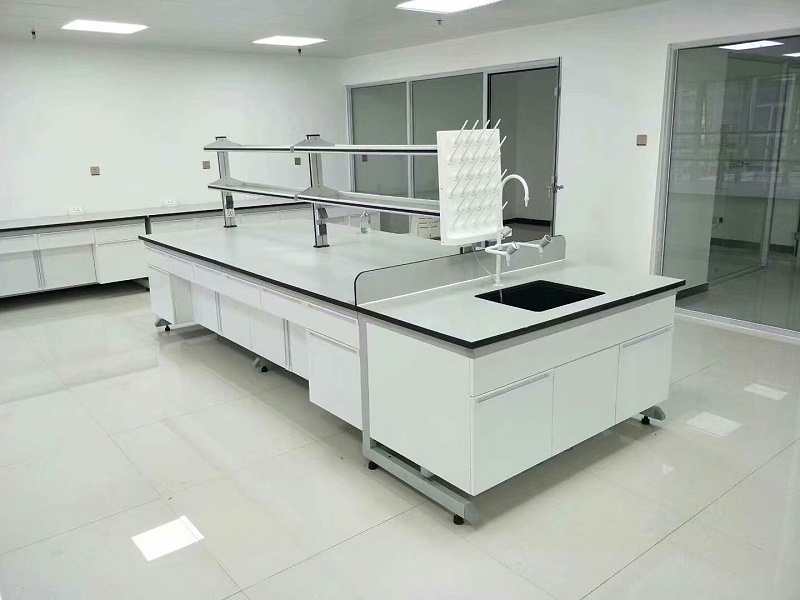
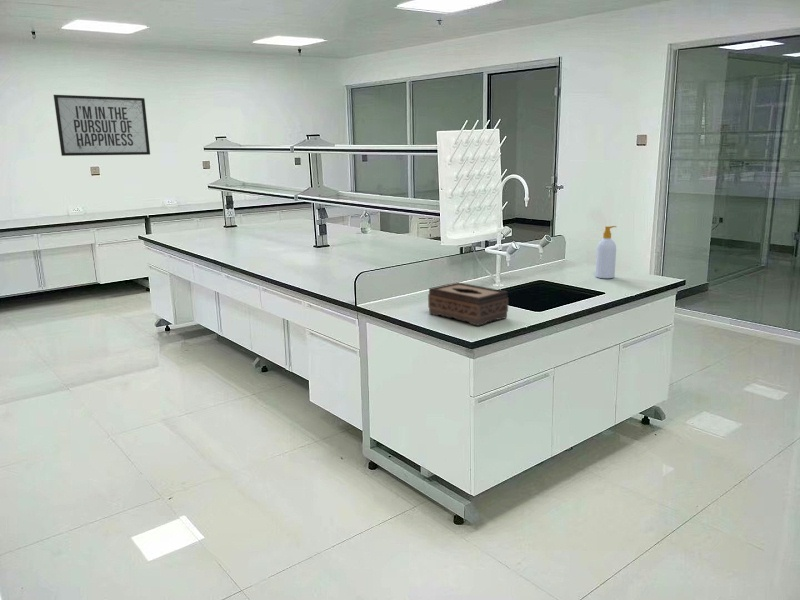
+ mirror [53,94,151,157]
+ soap bottle [594,225,618,279]
+ tissue box [427,281,509,327]
